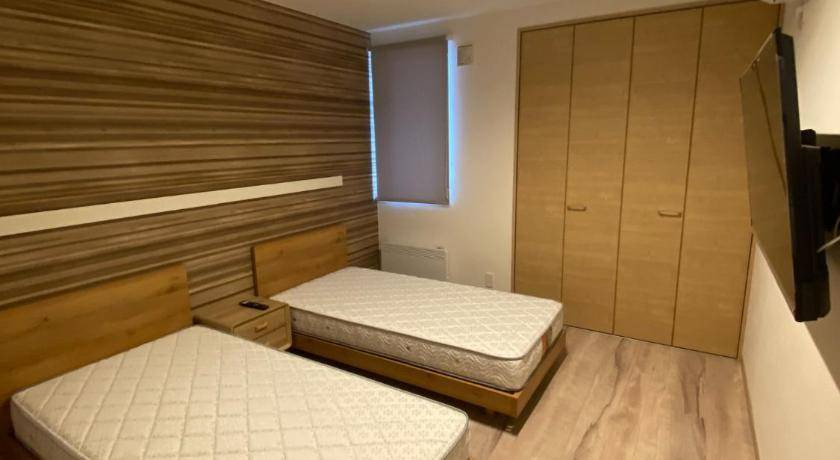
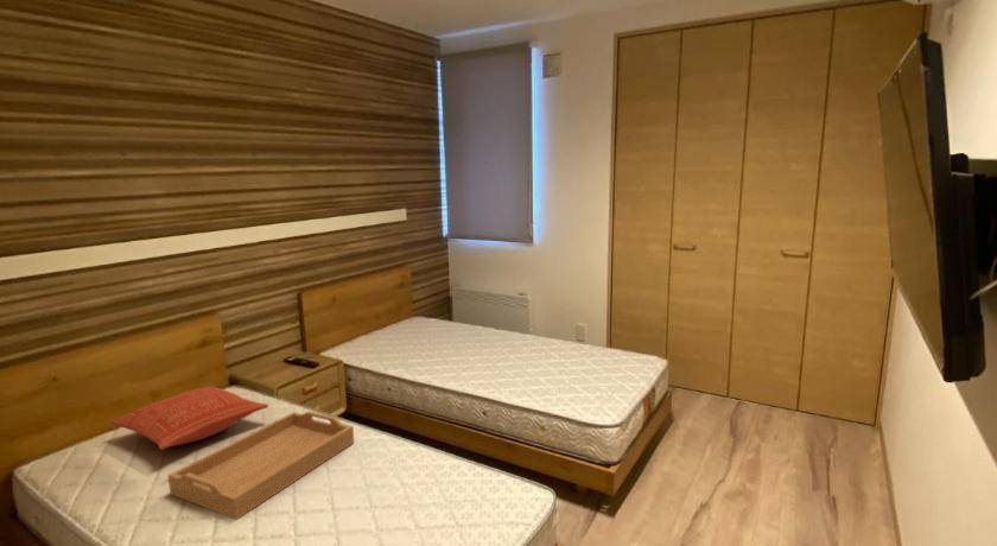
+ pillow [109,386,269,451]
+ serving tray [166,410,355,521]
